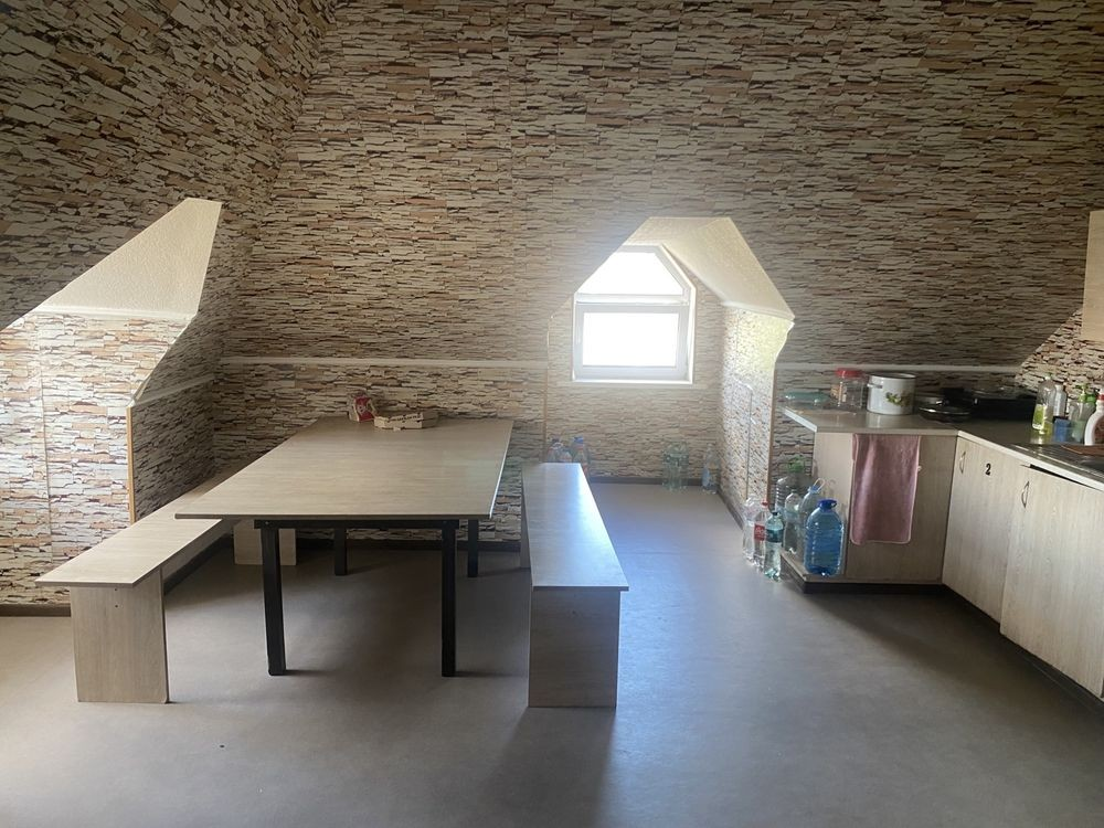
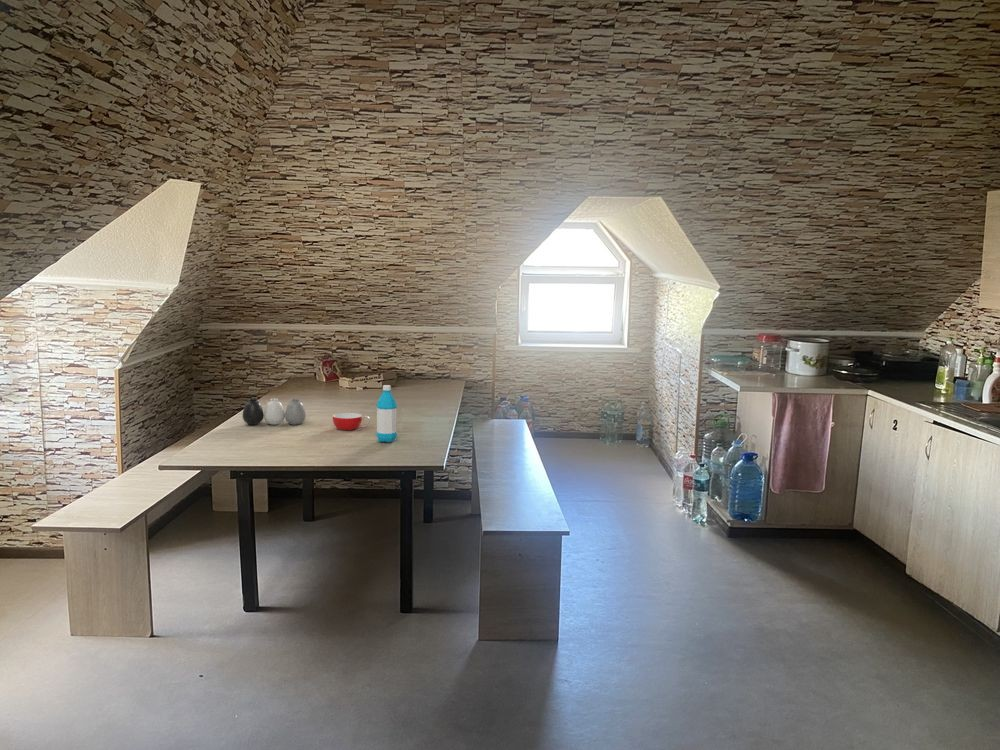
+ vase [242,397,307,426]
+ bowl [331,412,371,431]
+ water bottle [376,384,398,443]
